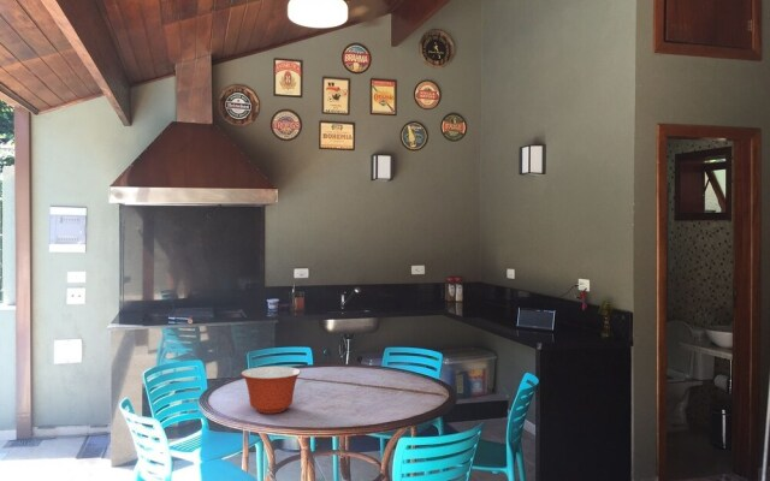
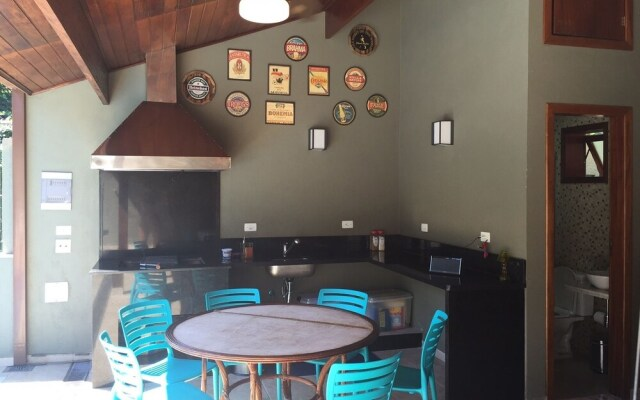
- mixing bowl [241,366,302,415]
